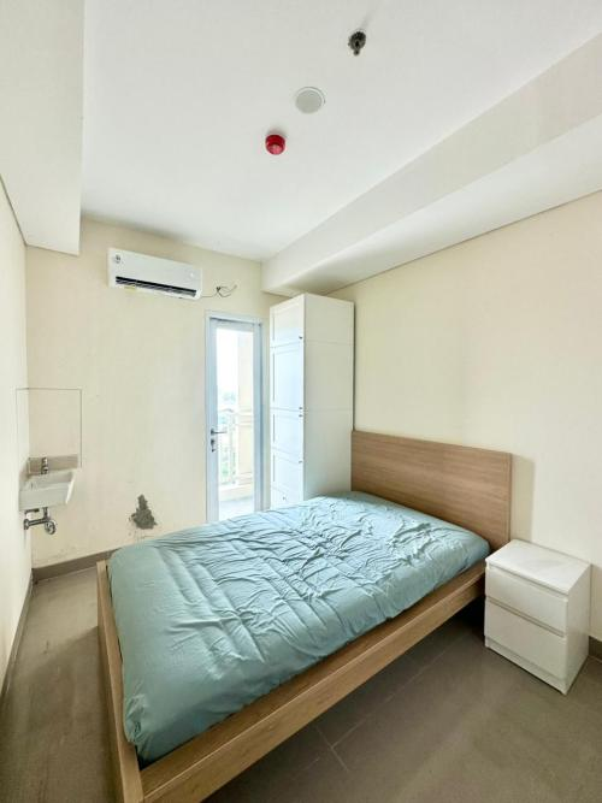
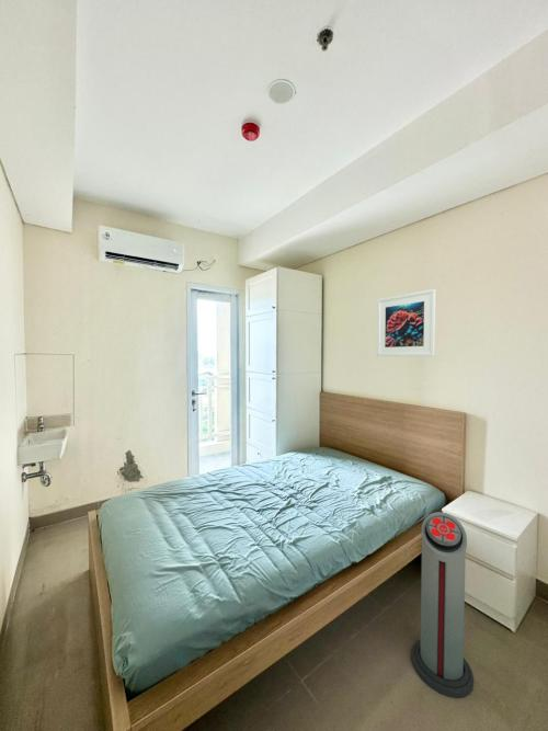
+ air purifier [411,511,475,699]
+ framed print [376,288,437,357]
